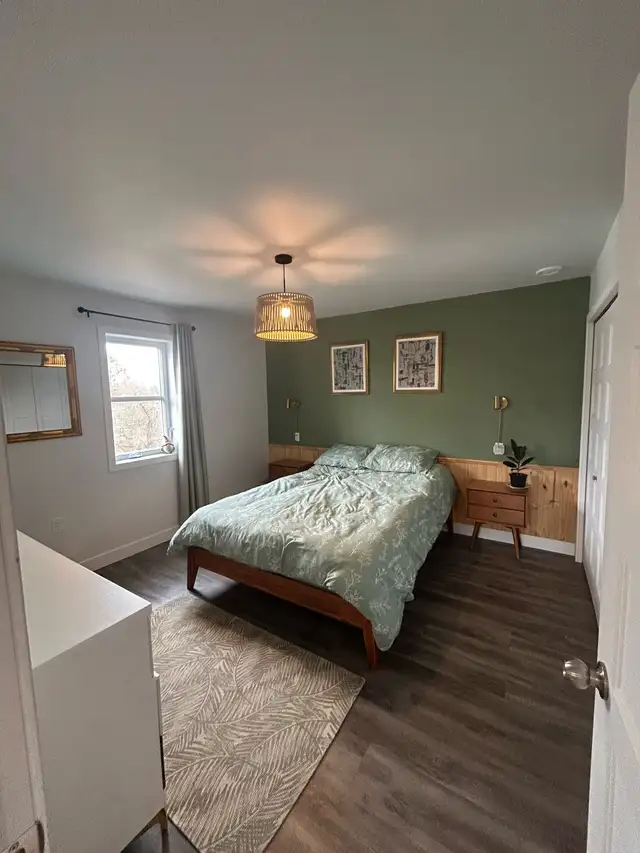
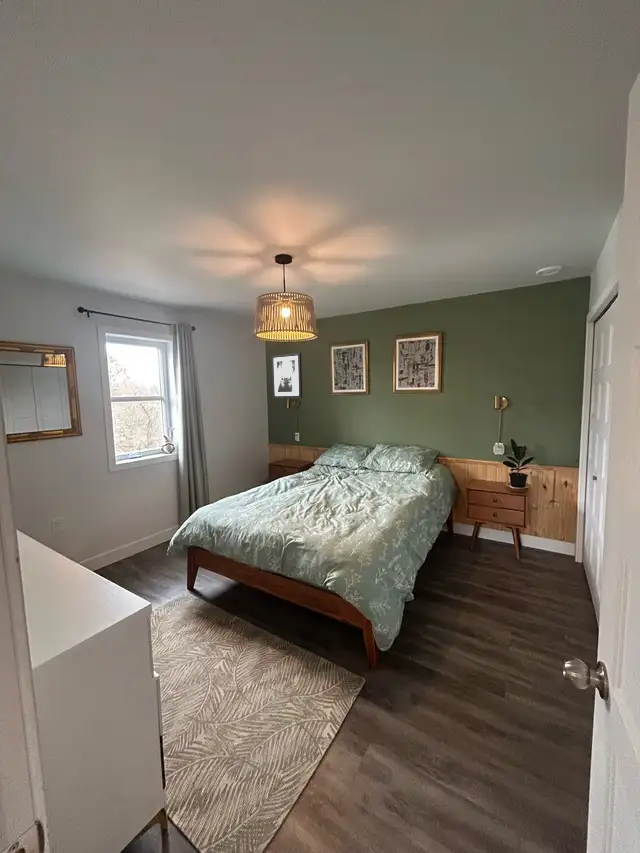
+ wall art [271,352,303,399]
